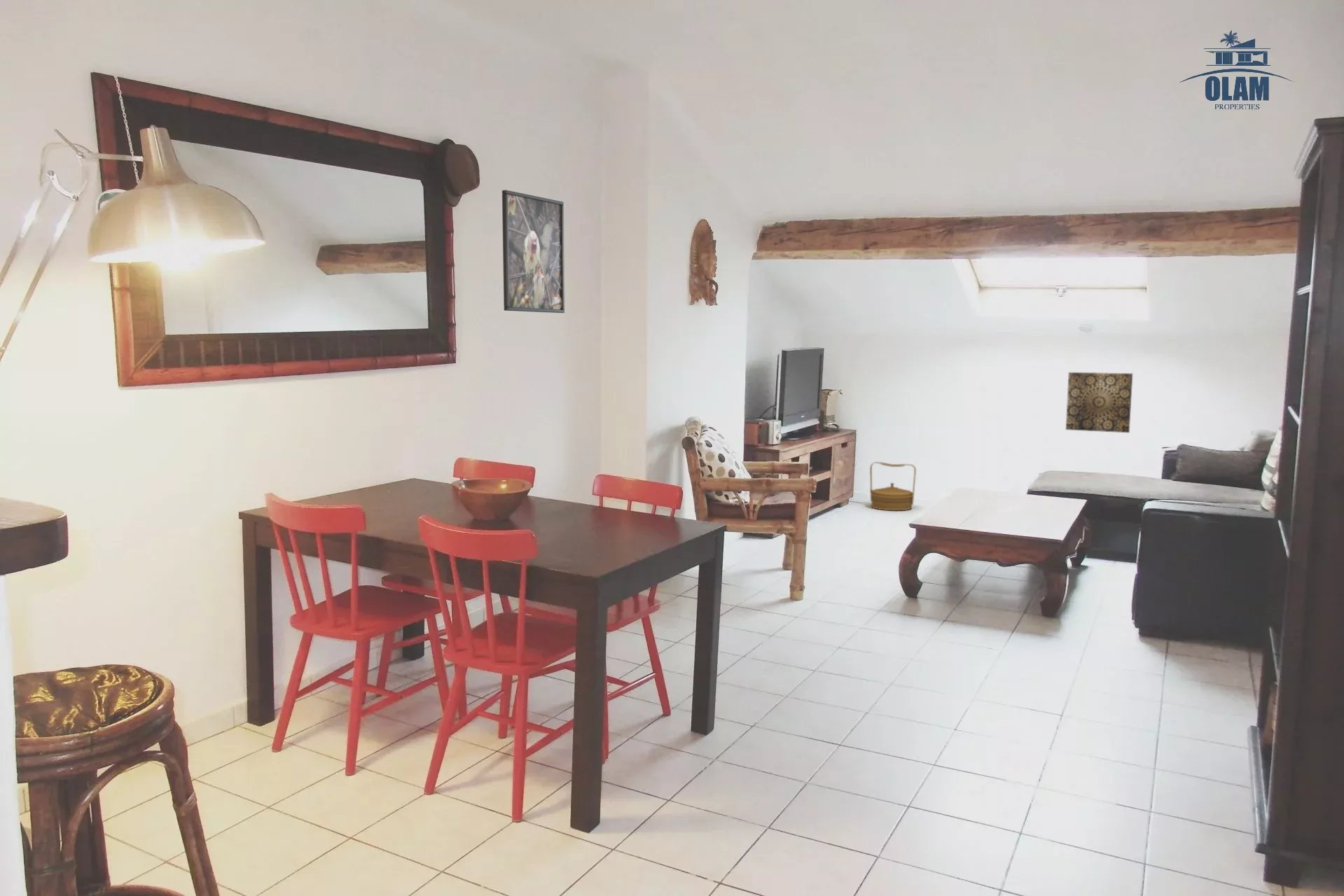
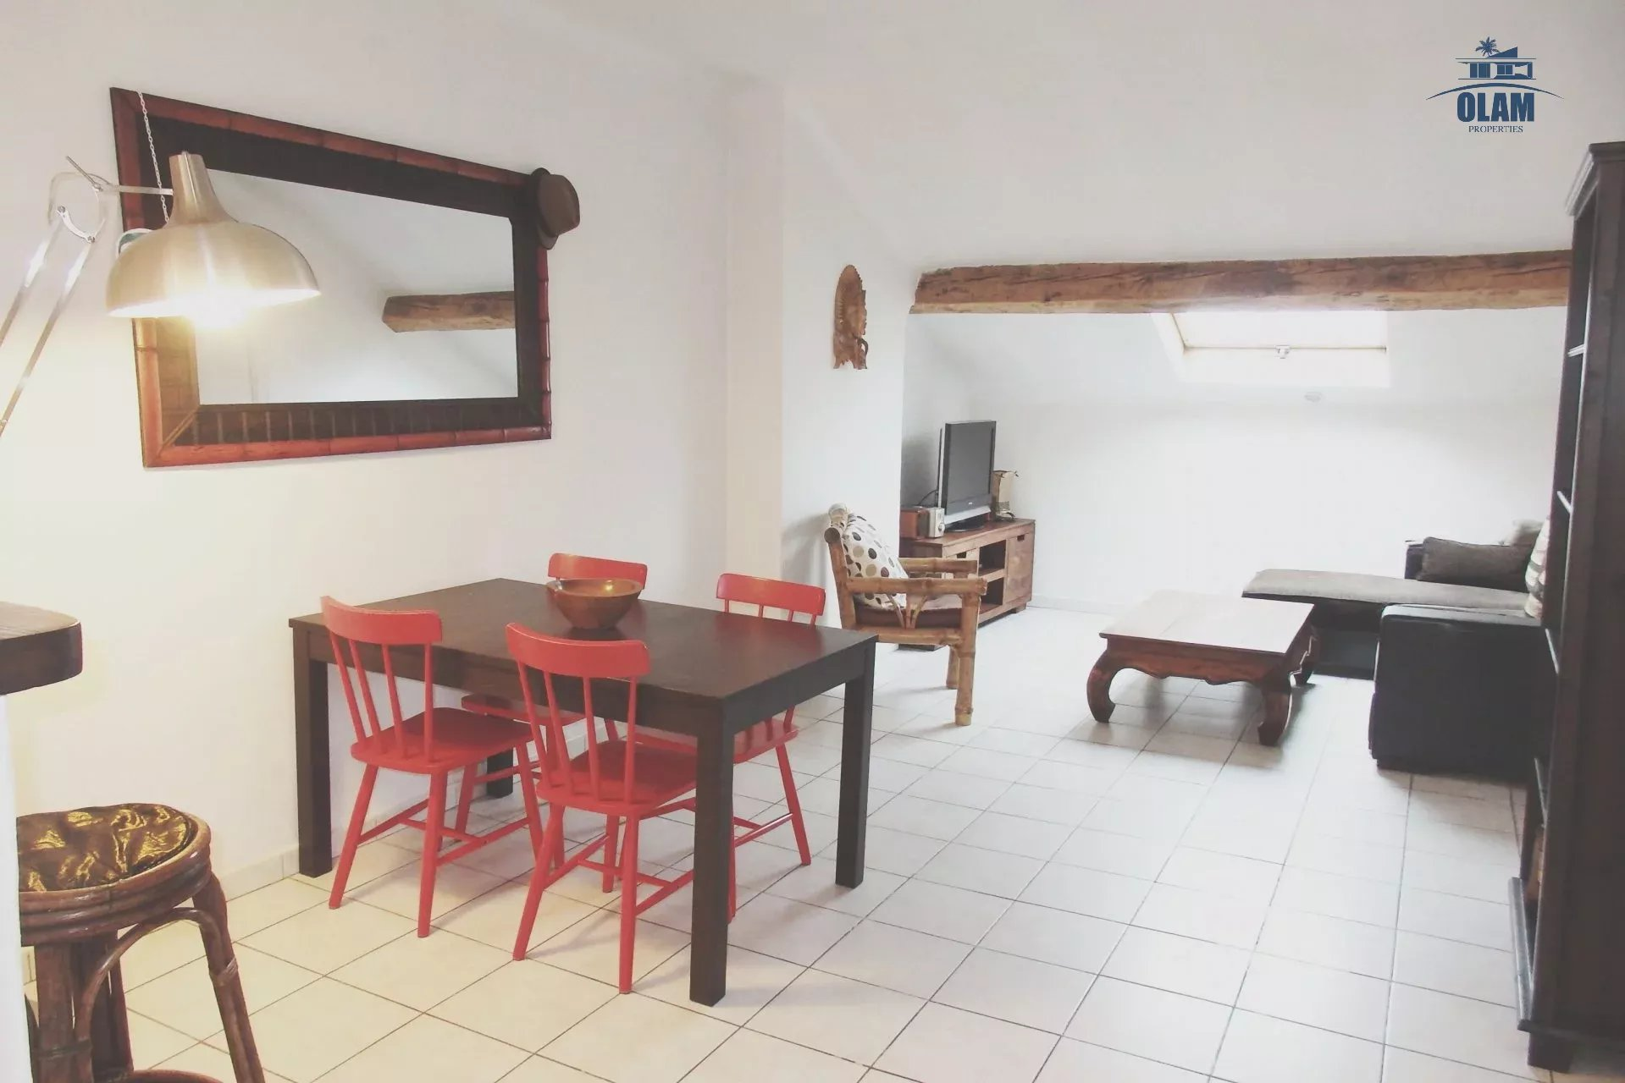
- basket [869,461,917,511]
- wall art [1065,372,1133,433]
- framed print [501,189,565,314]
